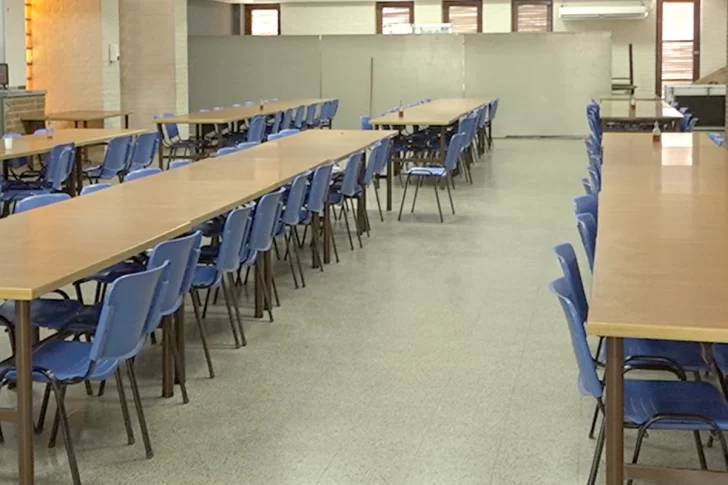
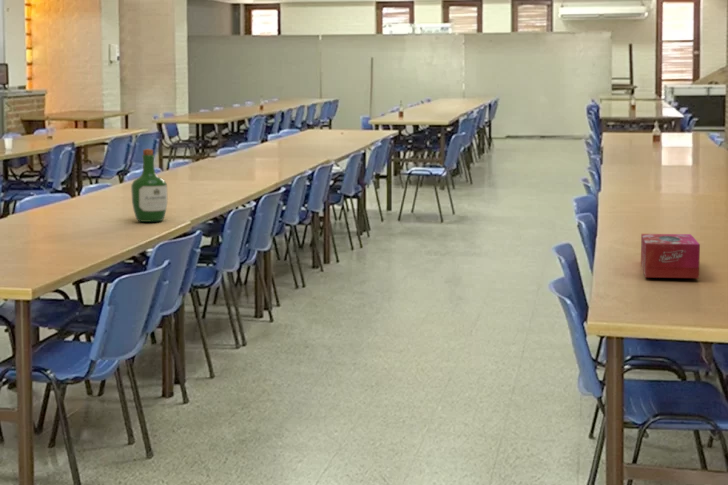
+ tissue box [640,233,701,279]
+ wine bottle [130,148,168,223]
